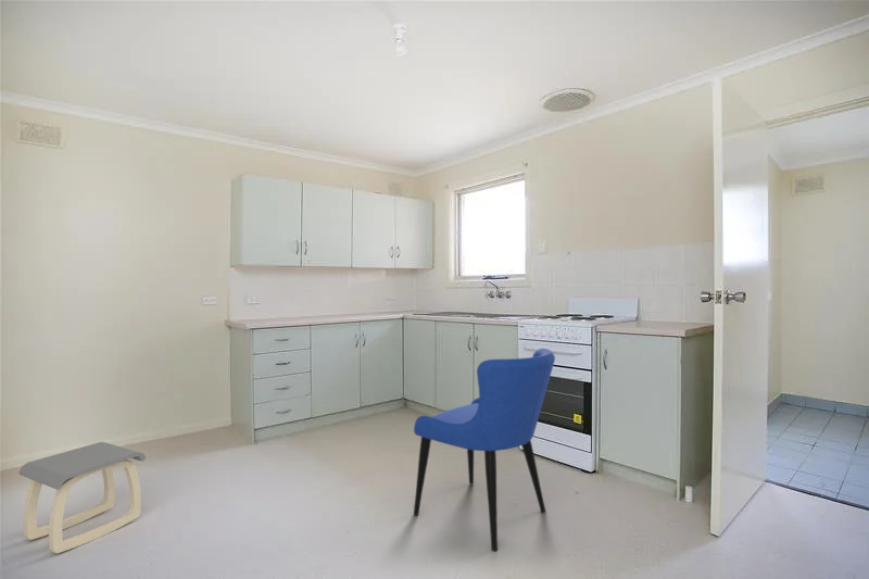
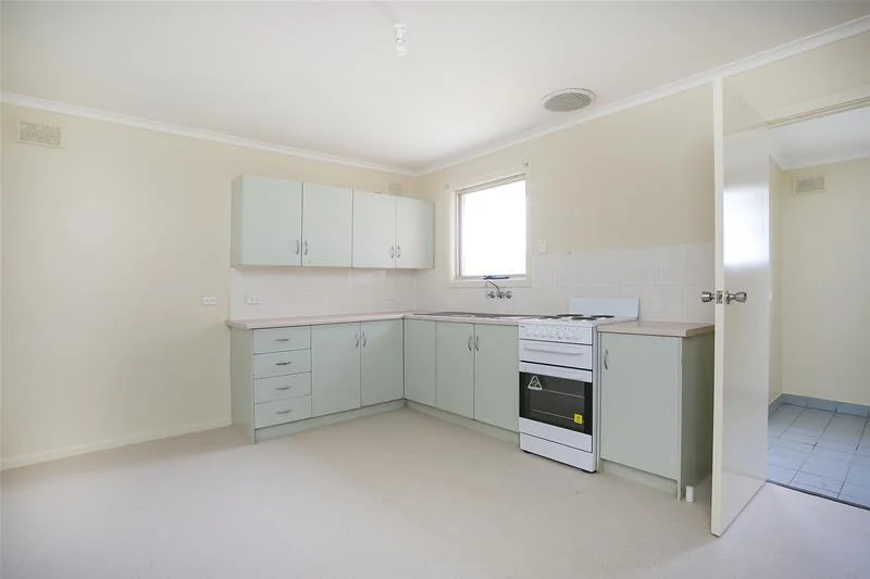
- stool [17,441,147,554]
- dining chair [413,348,556,553]
